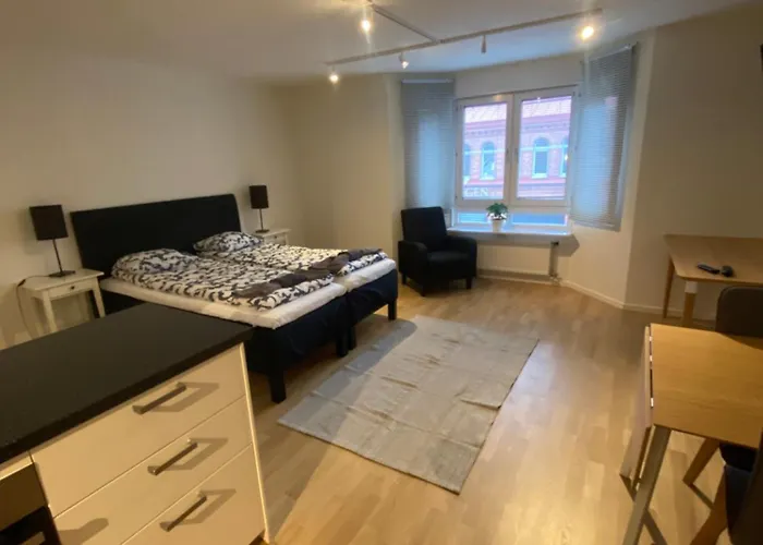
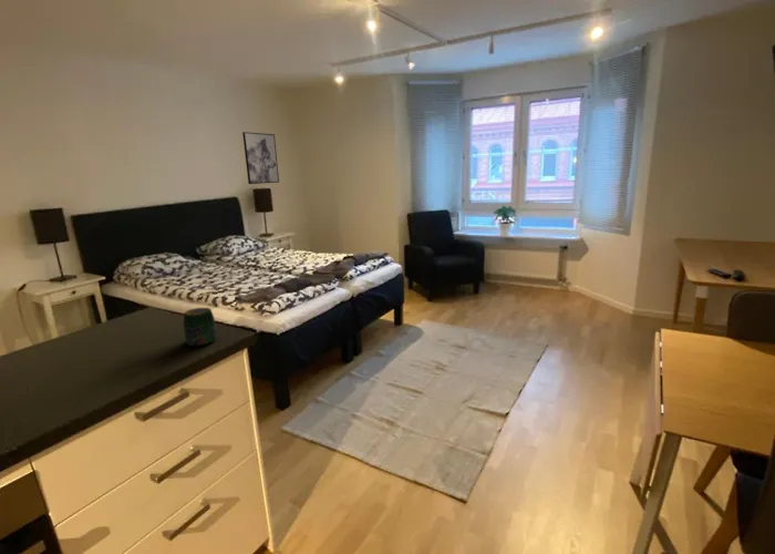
+ jar [183,307,218,347]
+ wall art [241,131,280,185]
